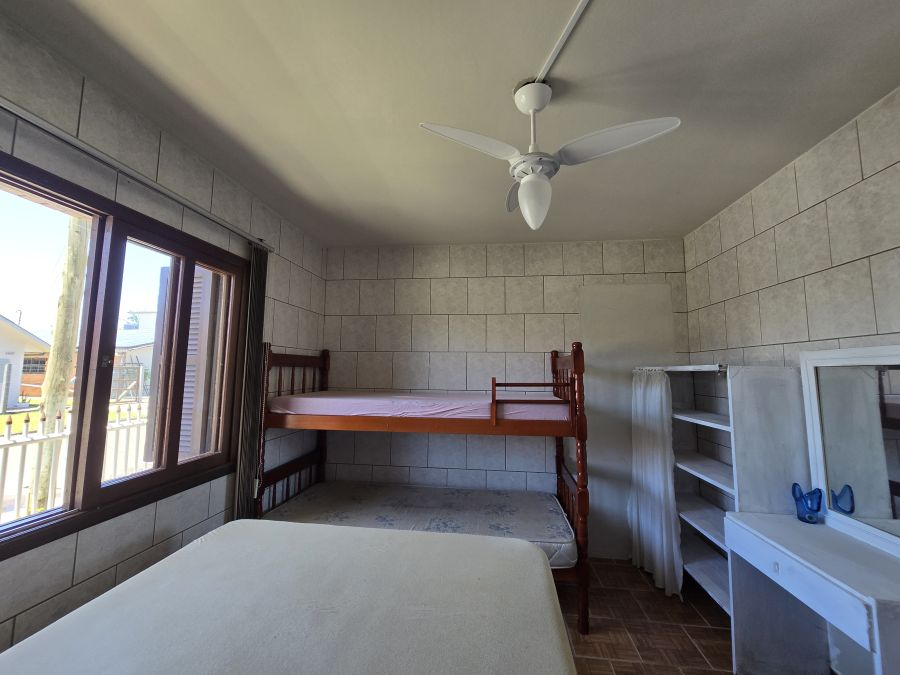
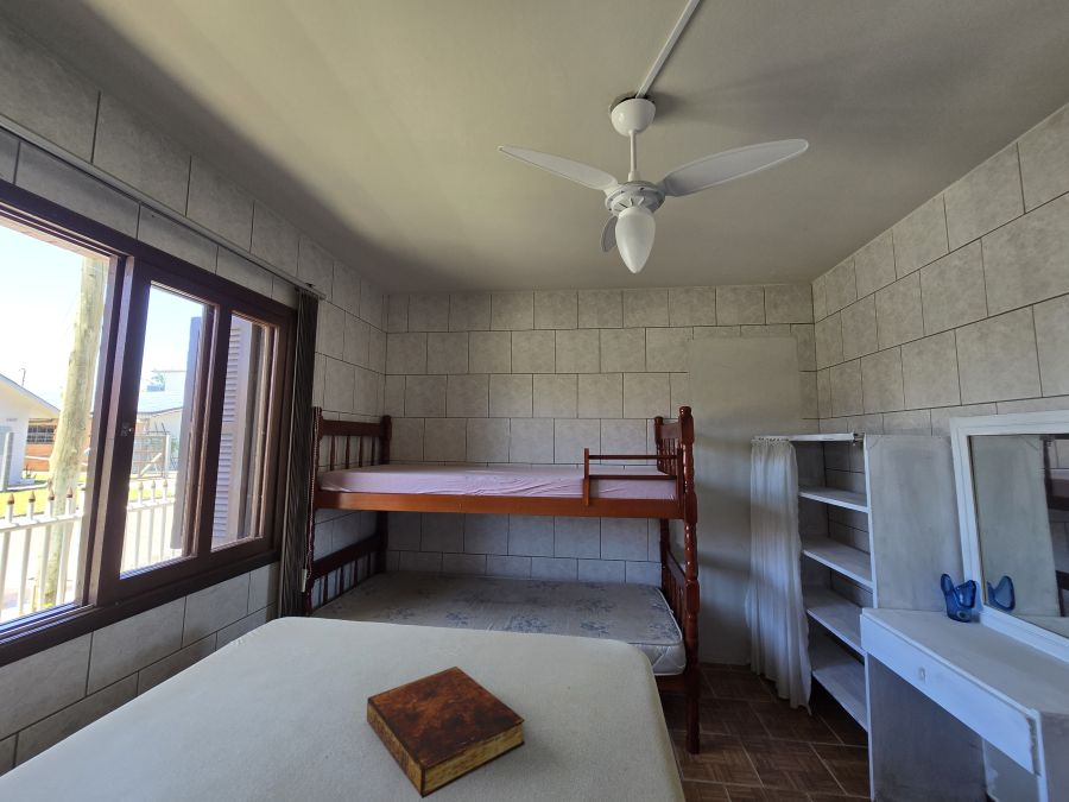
+ book [366,665,526,800]
